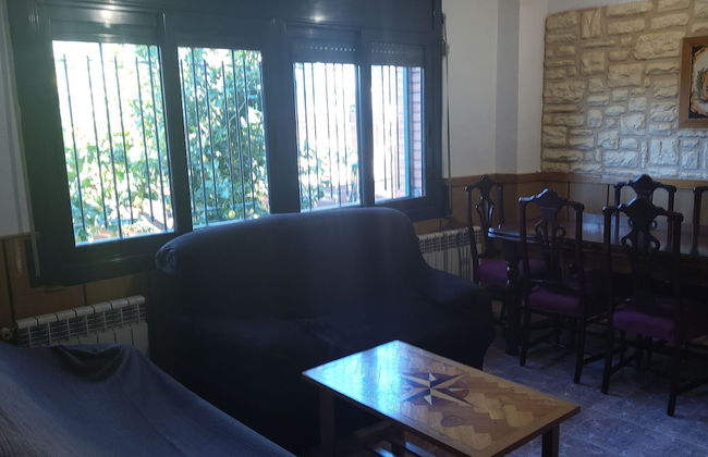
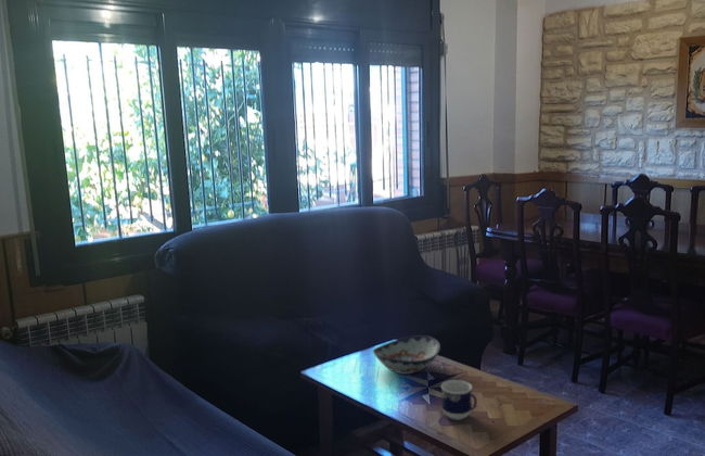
+ decorative bowl [372,334,441,376]
+ cup [440,379,478,421]
